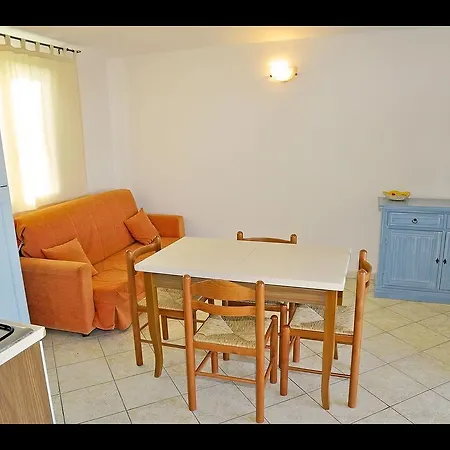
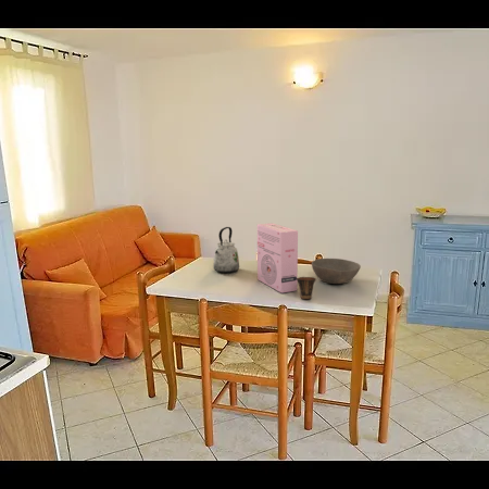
+ cup [297,276,317,300]
+ bowl [311,258,362,285]
+ cereal box [256,222,299,294]
+ kettle [212,226,240,274]
